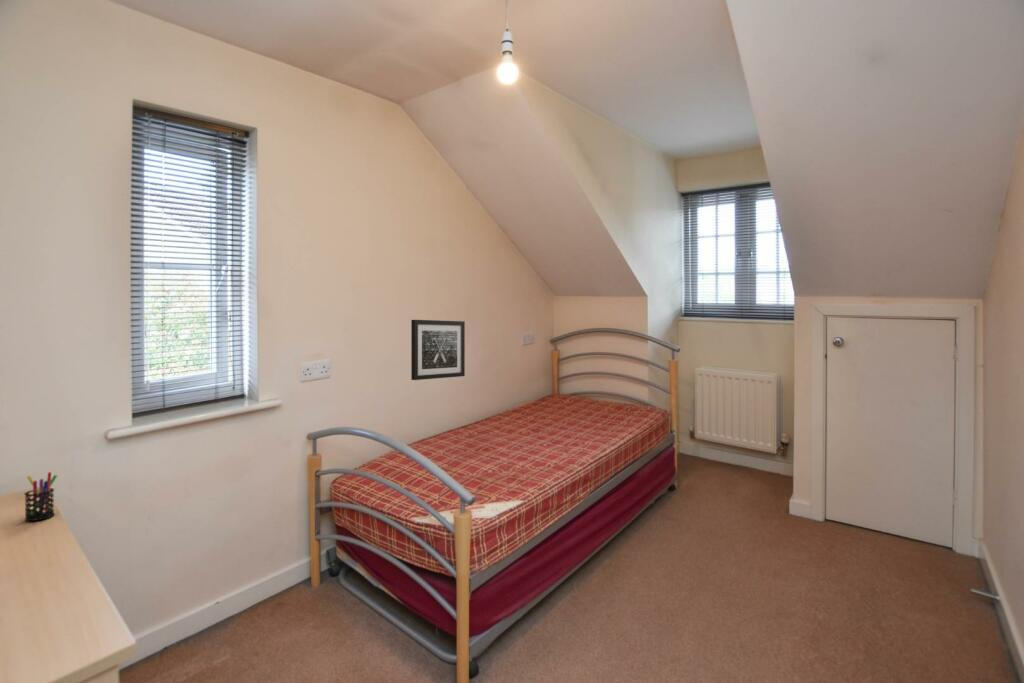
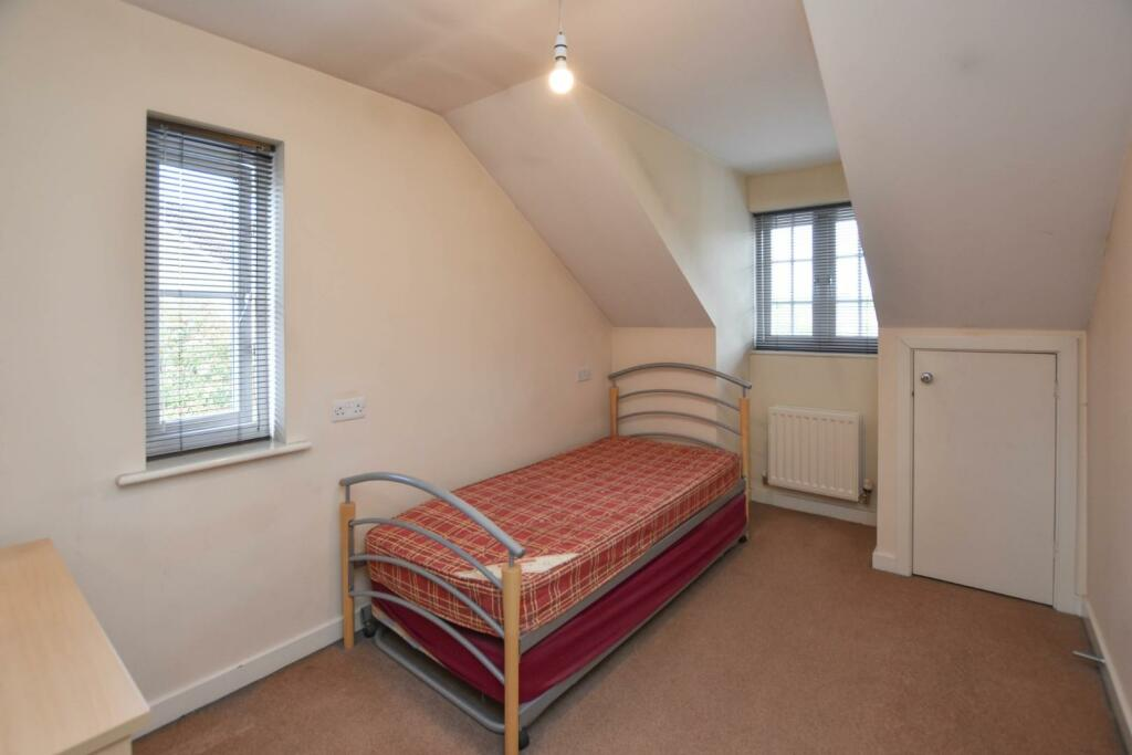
- pen holder [24,471,58,522]
- wall art [410,319,466,381]
